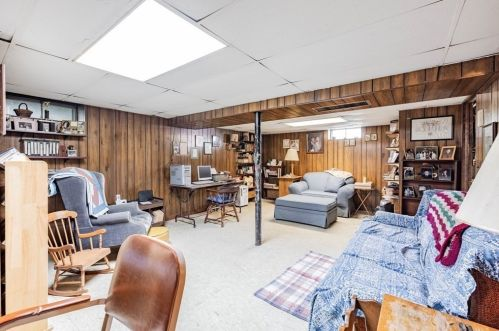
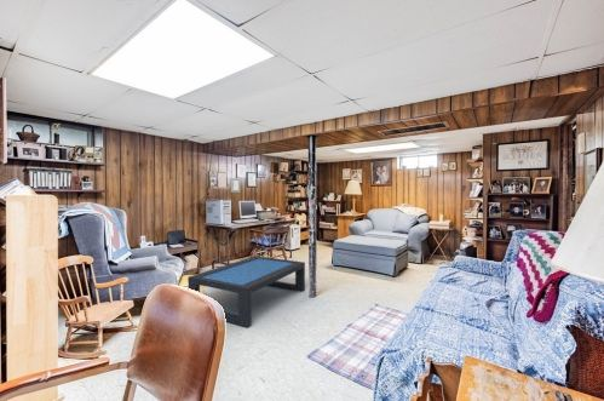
+ coffee table [186,254,306,328]
